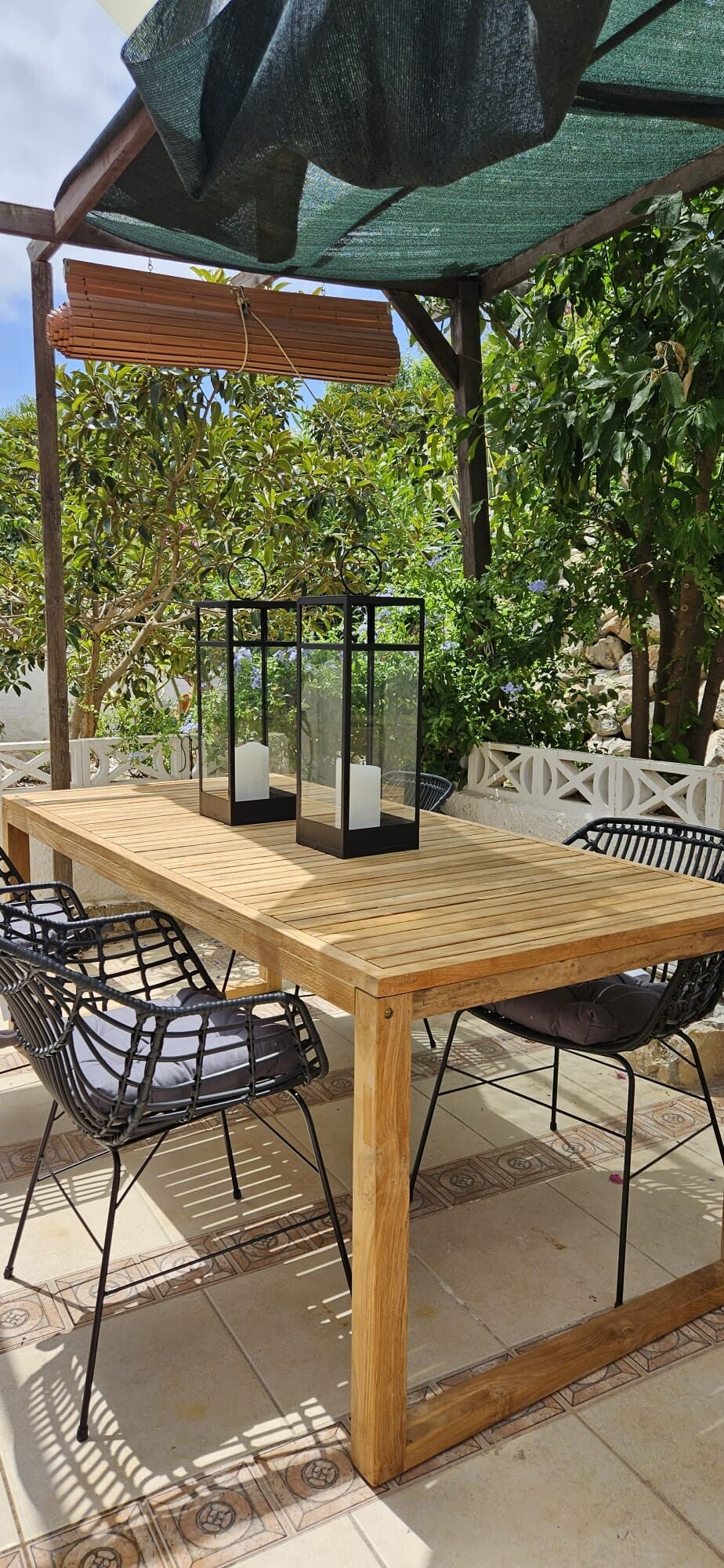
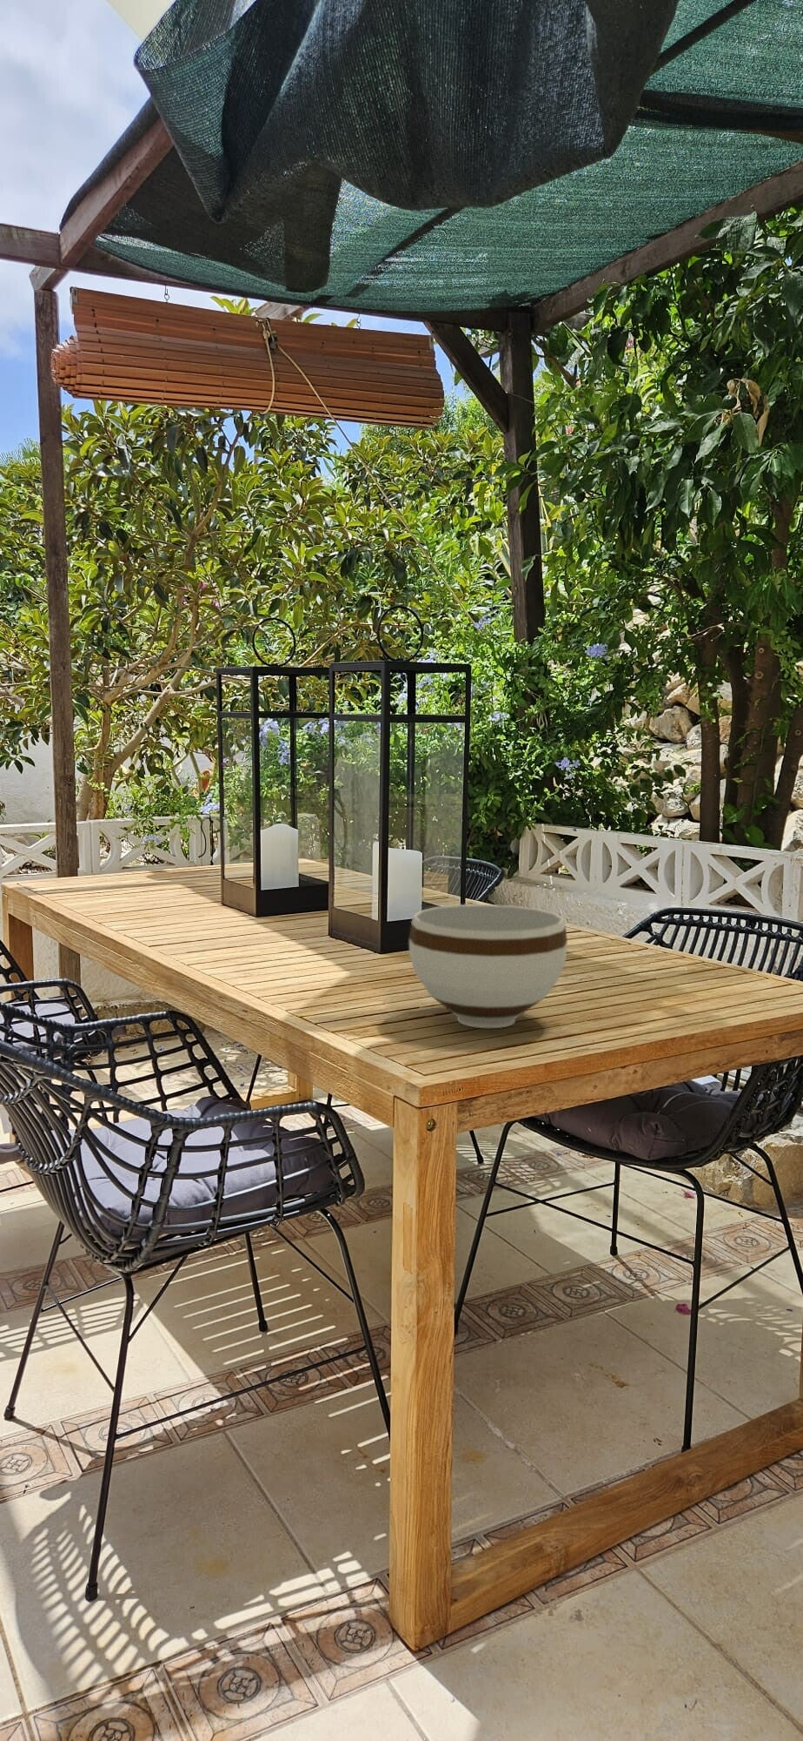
+ bowl [408,904,568,1029]
